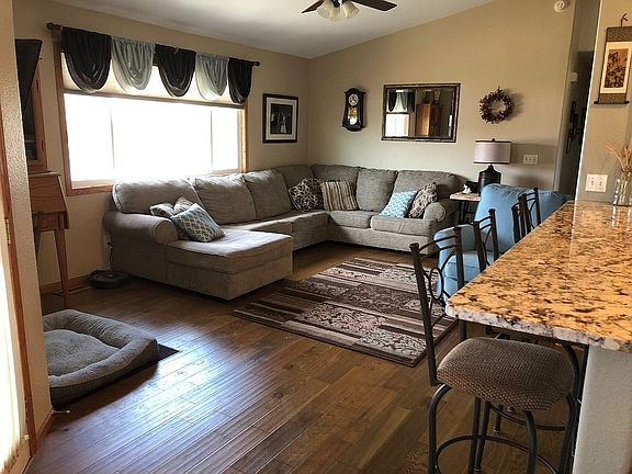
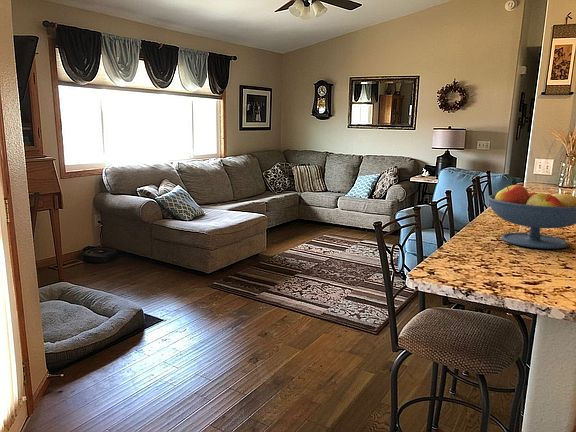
+ fruit bowl [487,184,576,250]
